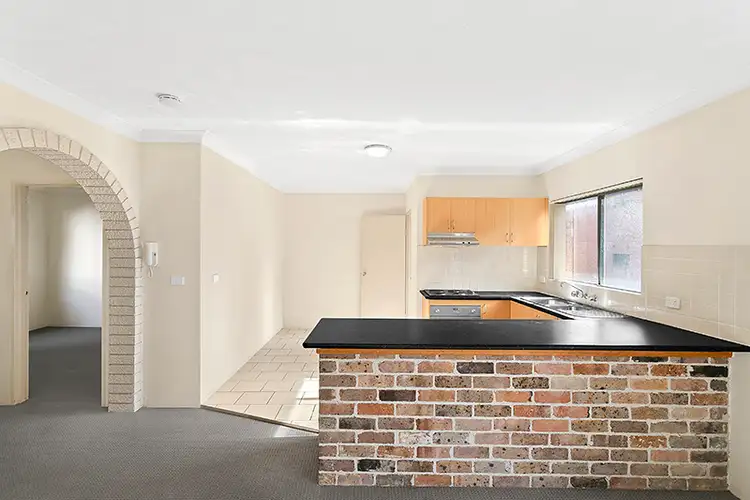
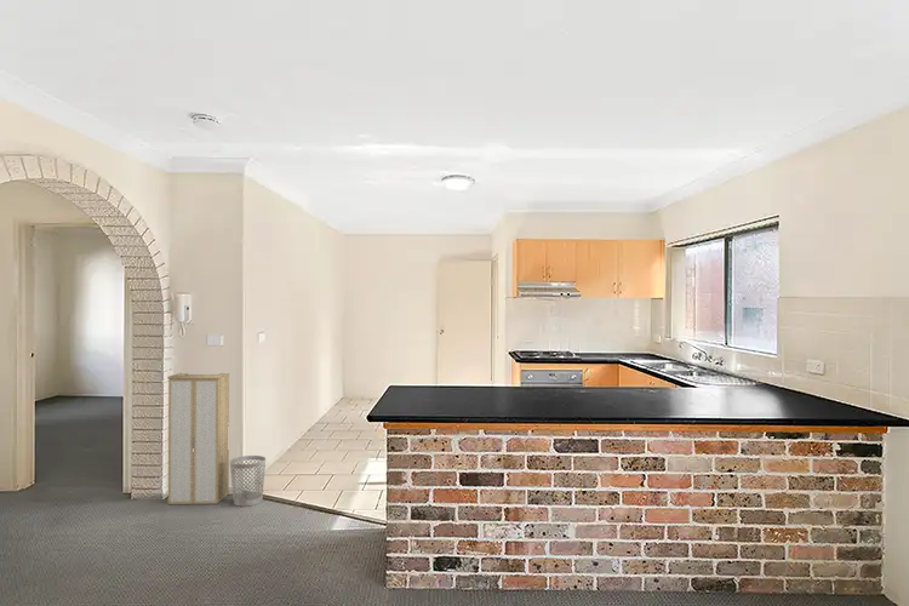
+ cabinet [167,372,230,505]
+ wastebasket [229,454,267,508]
